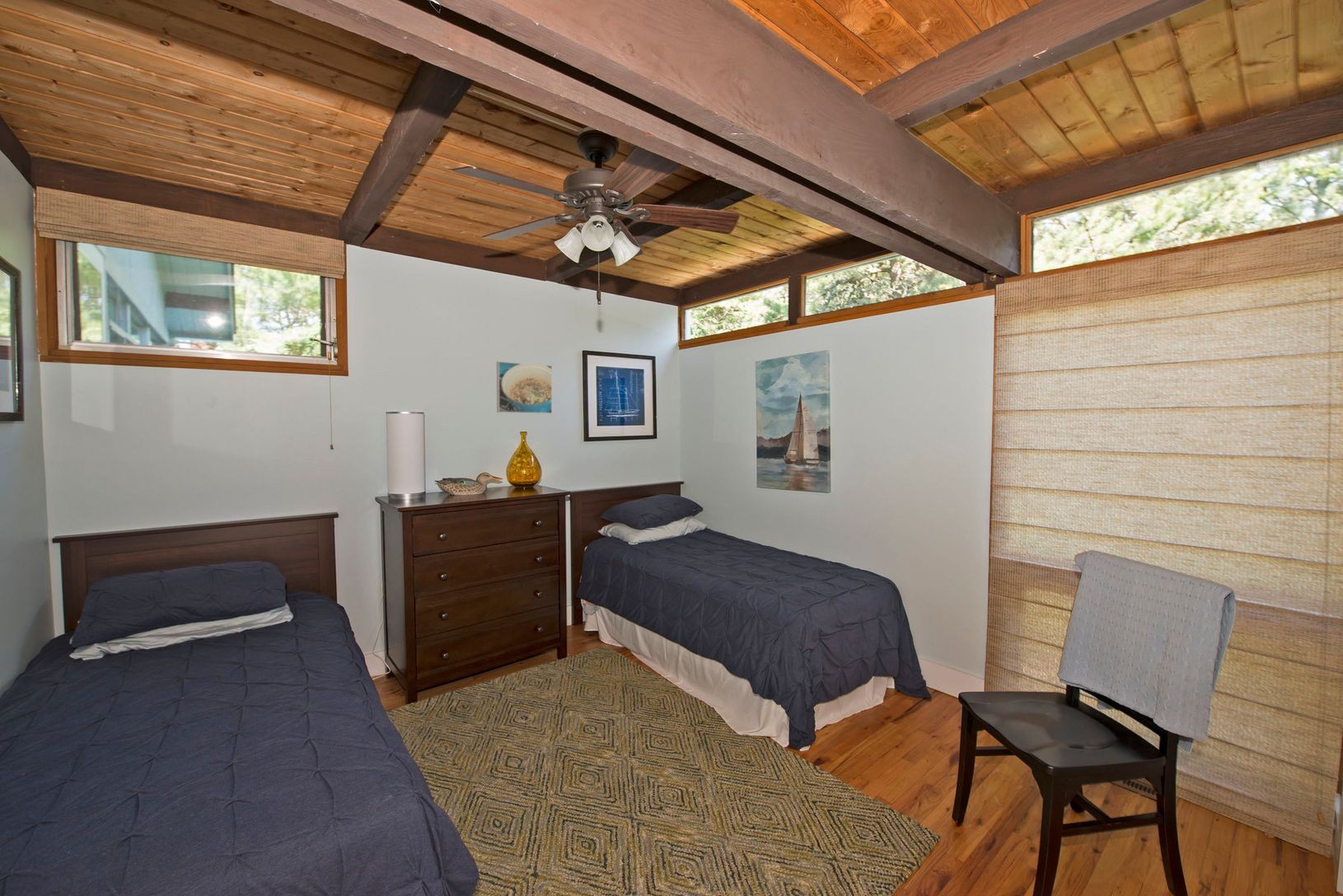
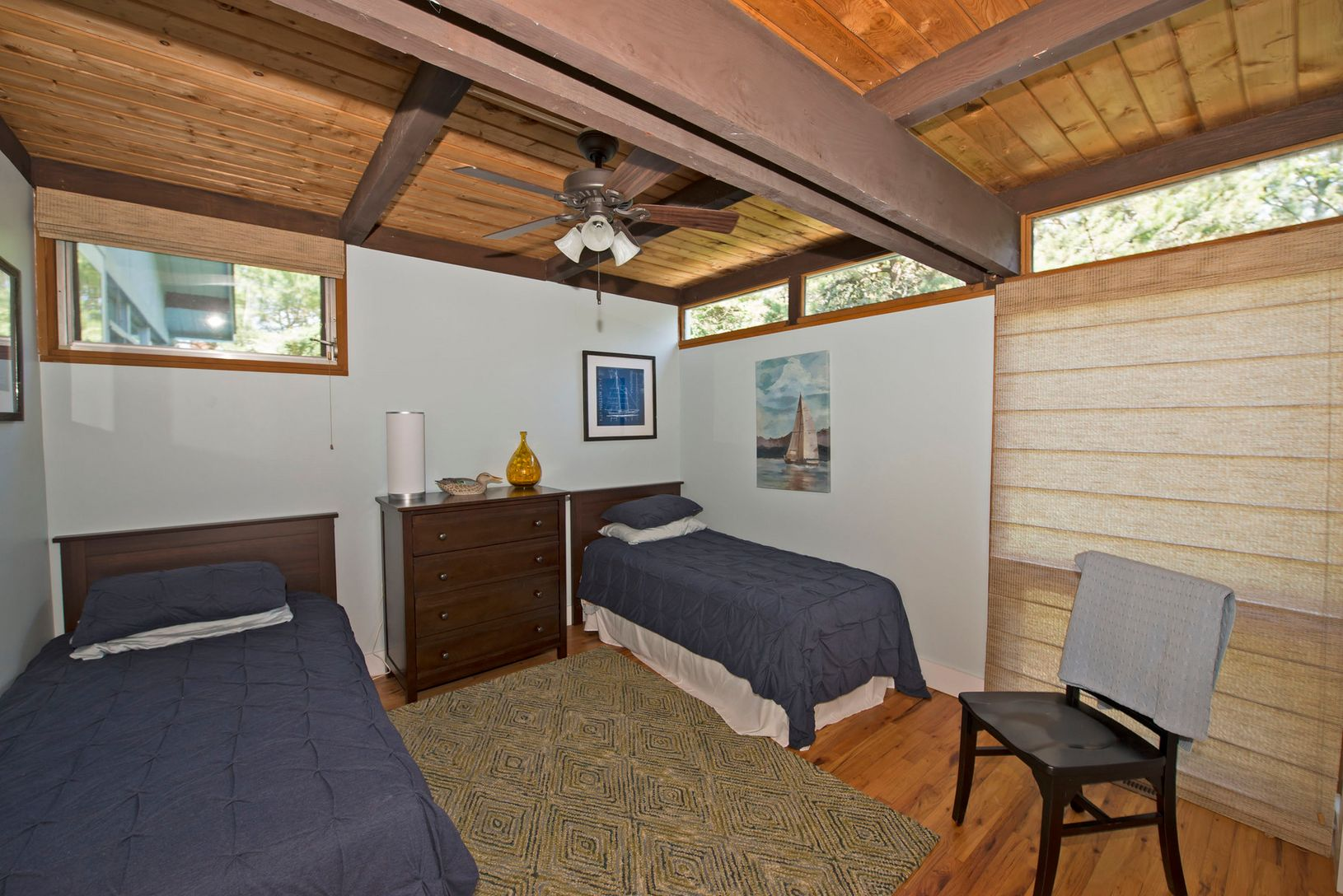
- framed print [496,361,553,414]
